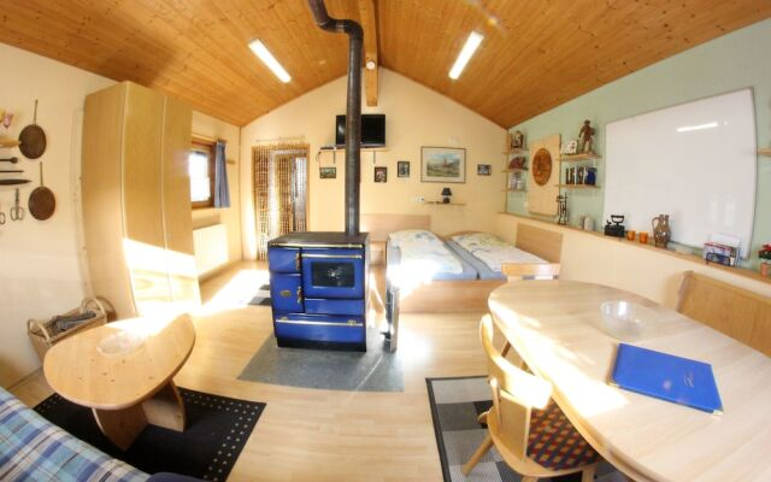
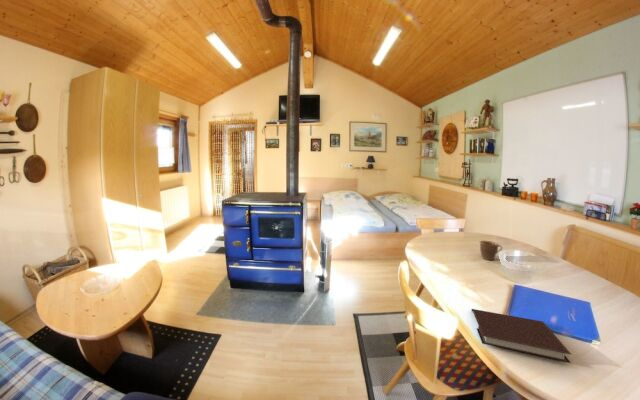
+ mug [479,240,503,261]
+ notebook [471,308,573,364]
